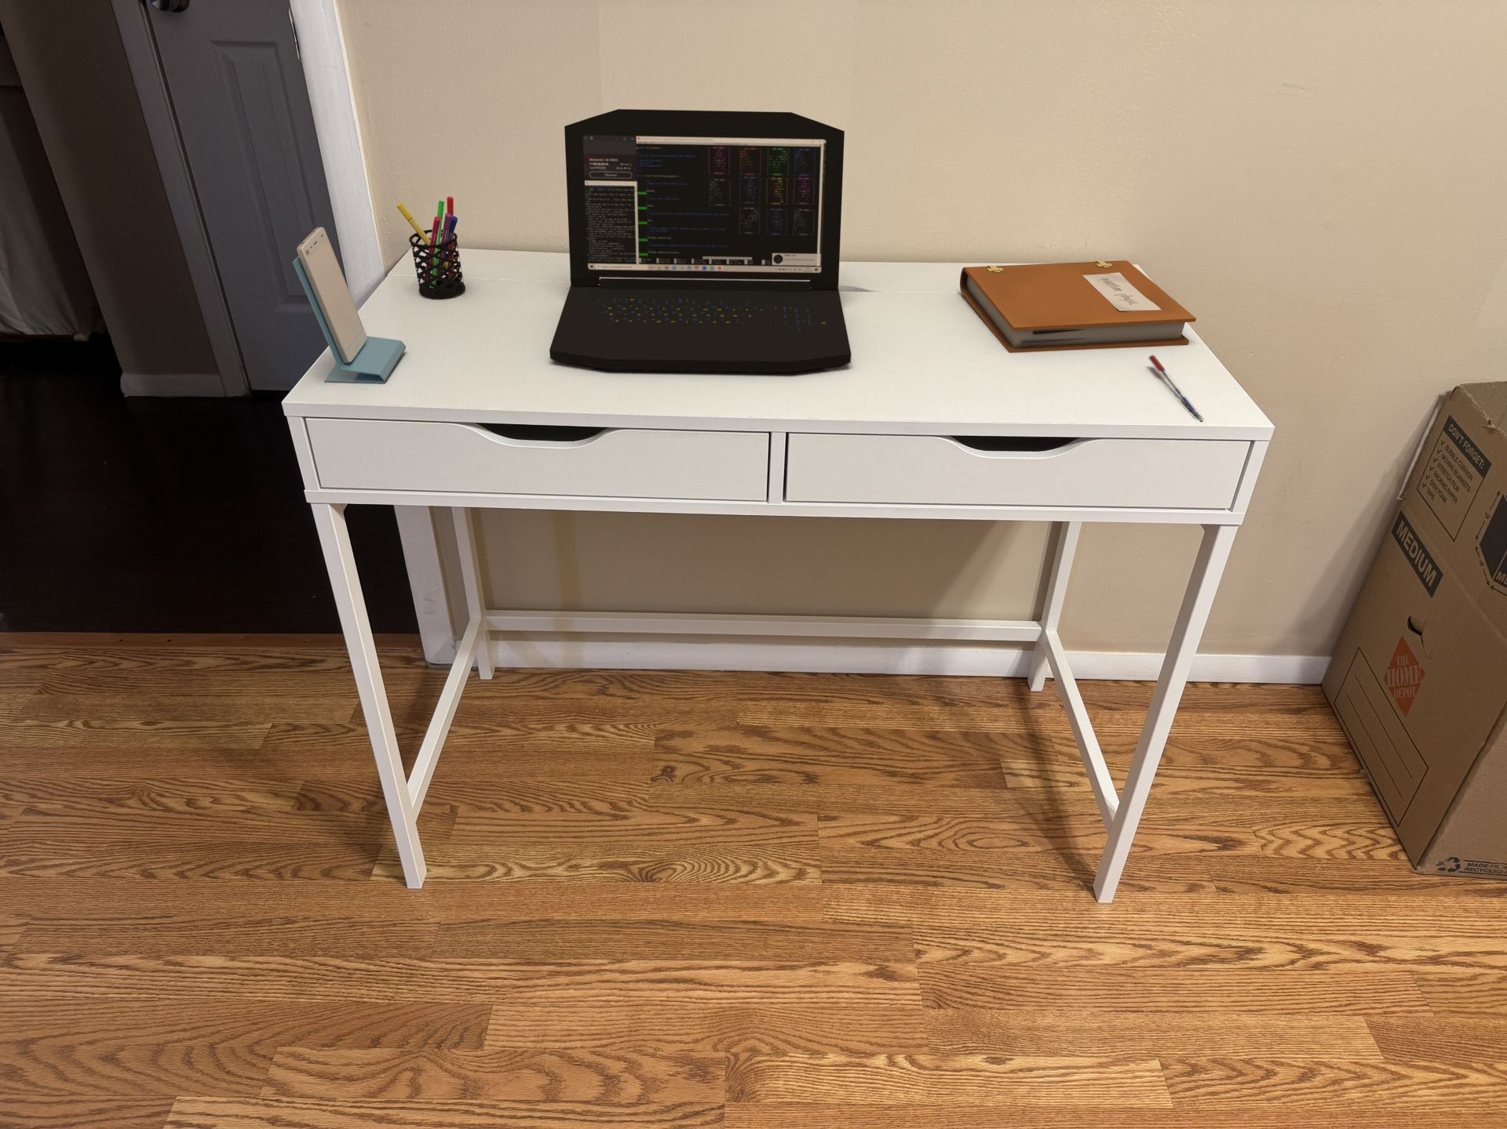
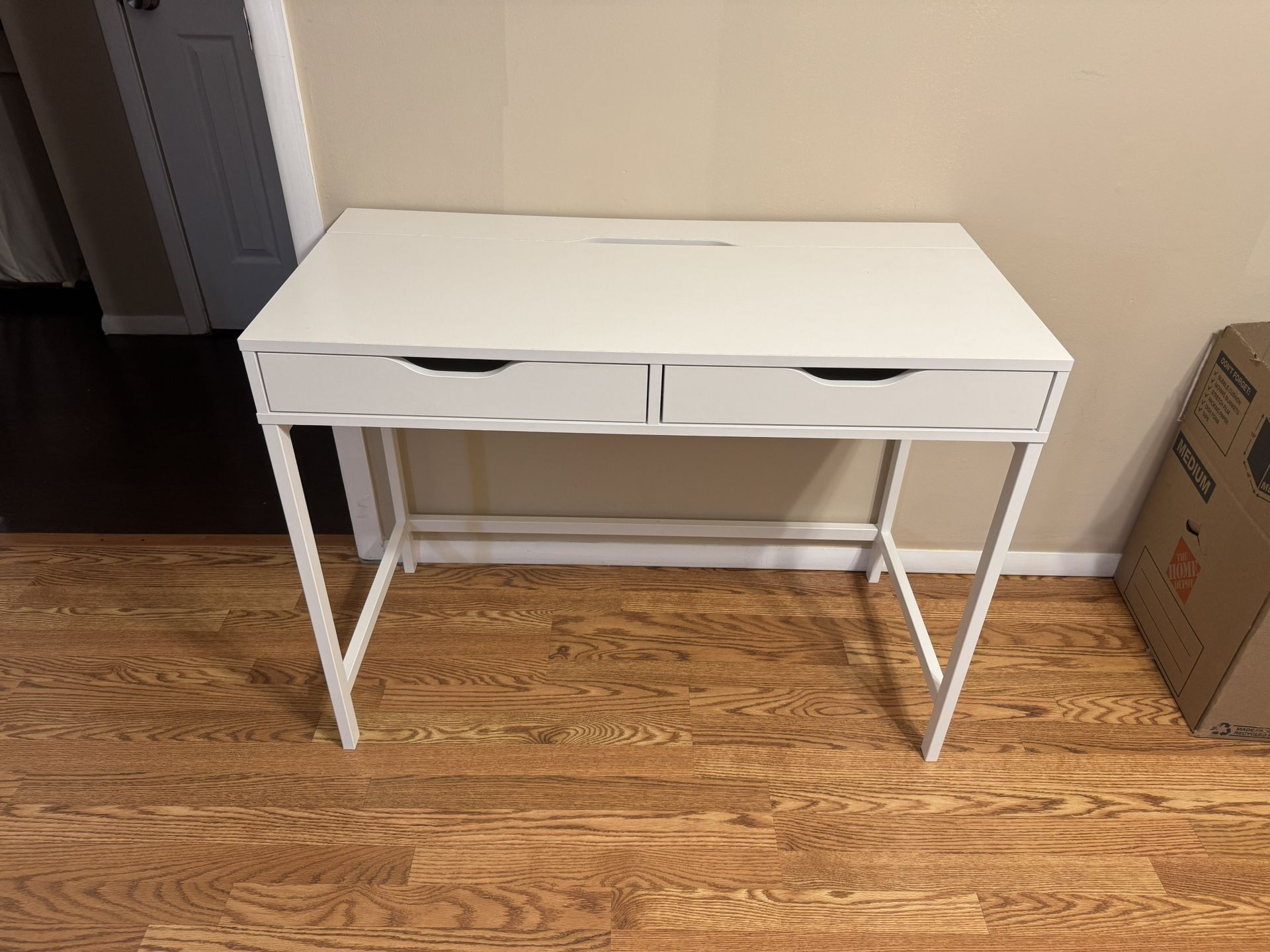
- pen holder [395,196,466,300]
- pen [1147,355,1204,422]
- notebook [959,260,1197,353]
- laptop [548,108,852,374]
- smartphone [292,227,407,384]
